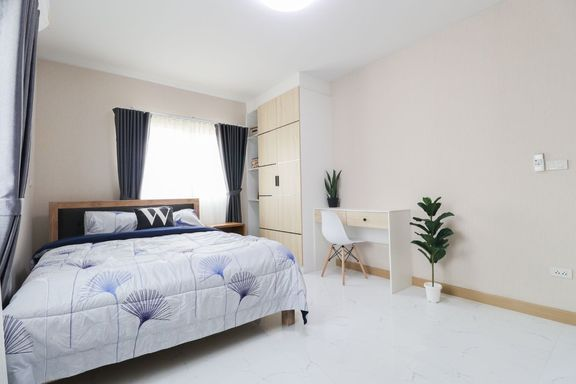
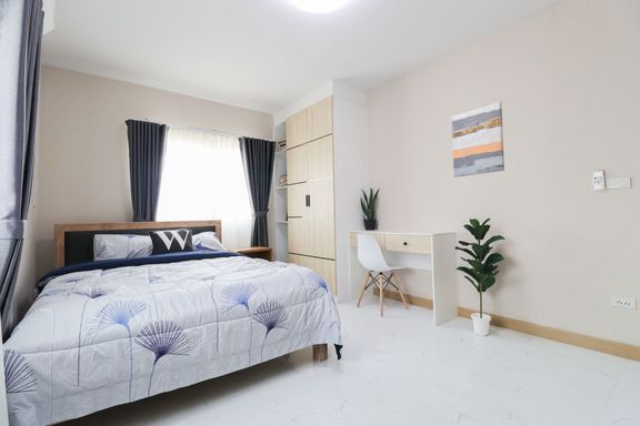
+ wall art [451,101,506,179]
